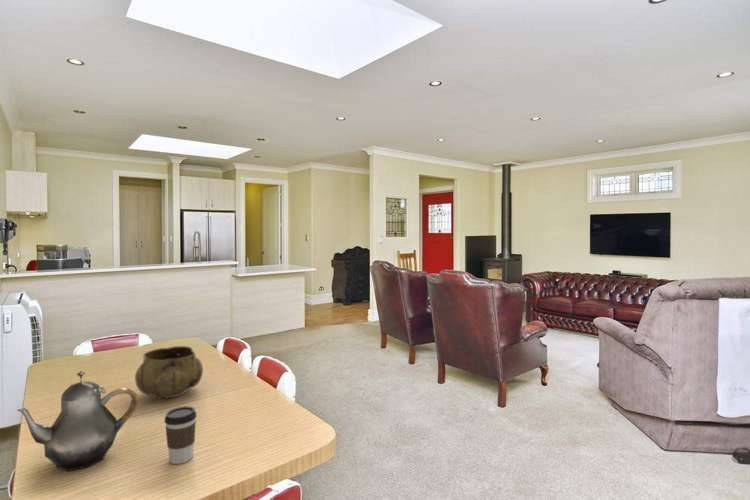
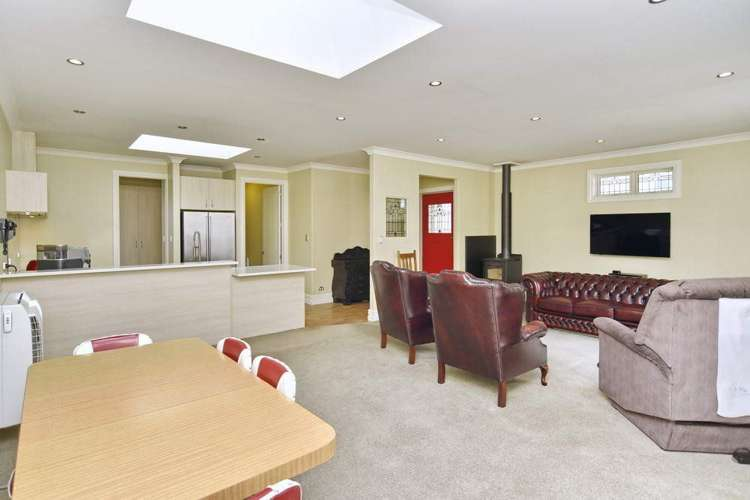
- coffee cup [164,405,198,465]
- decorative bowl [134,345,204,400]
- teapot [17,370,139,472]
